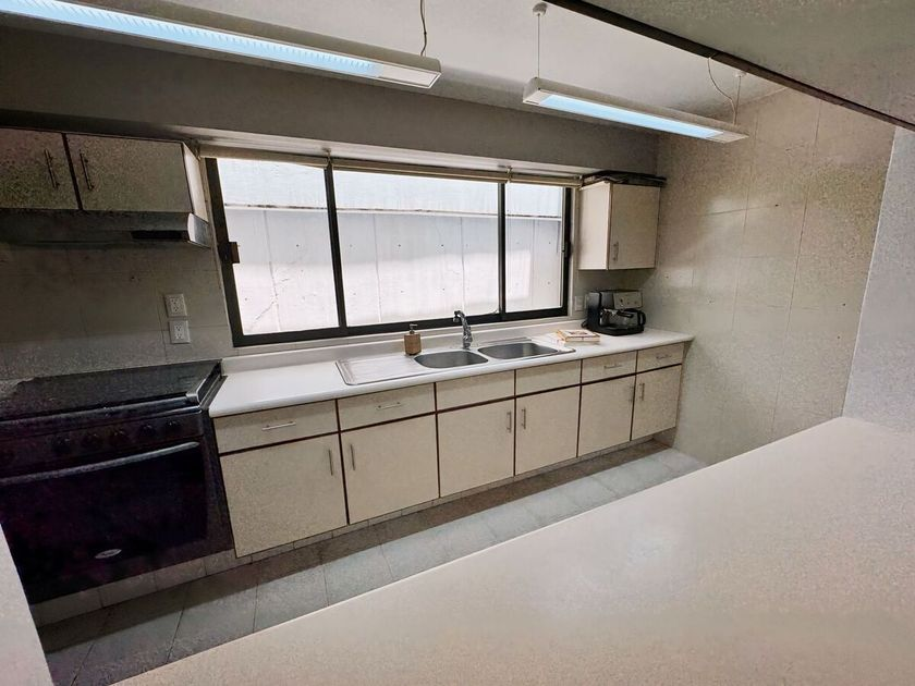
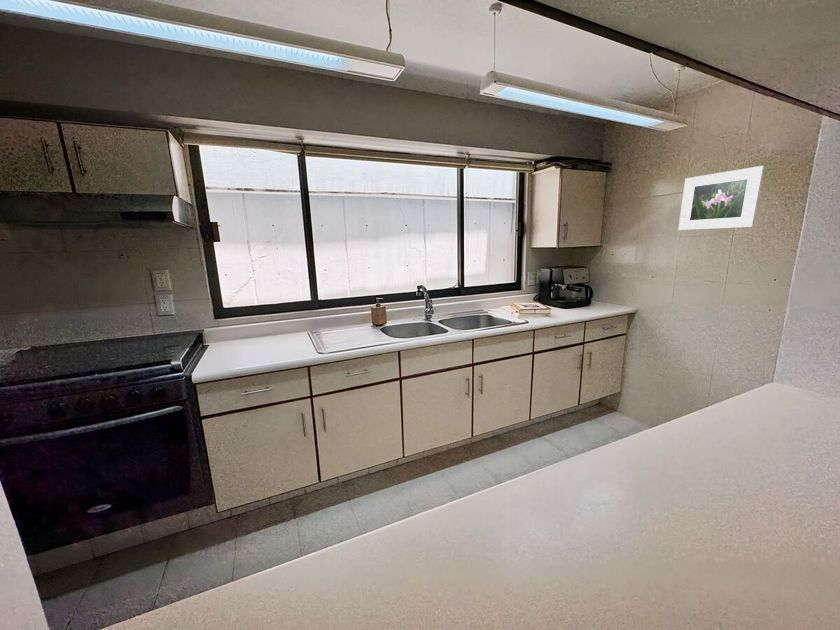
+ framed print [677,165,766,231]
